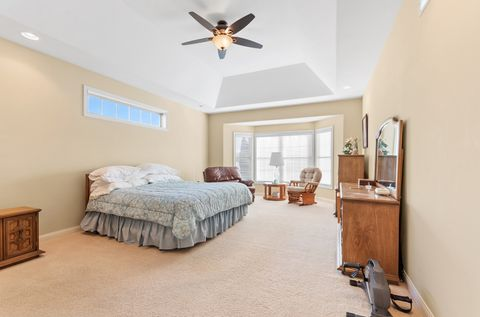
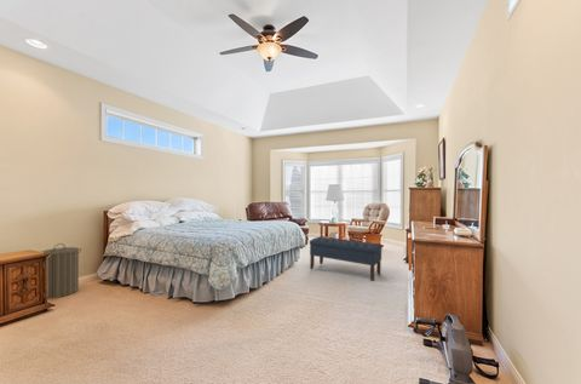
+ bench [309,235,384,282]
+ laundry hamper [41,242,82,299]
